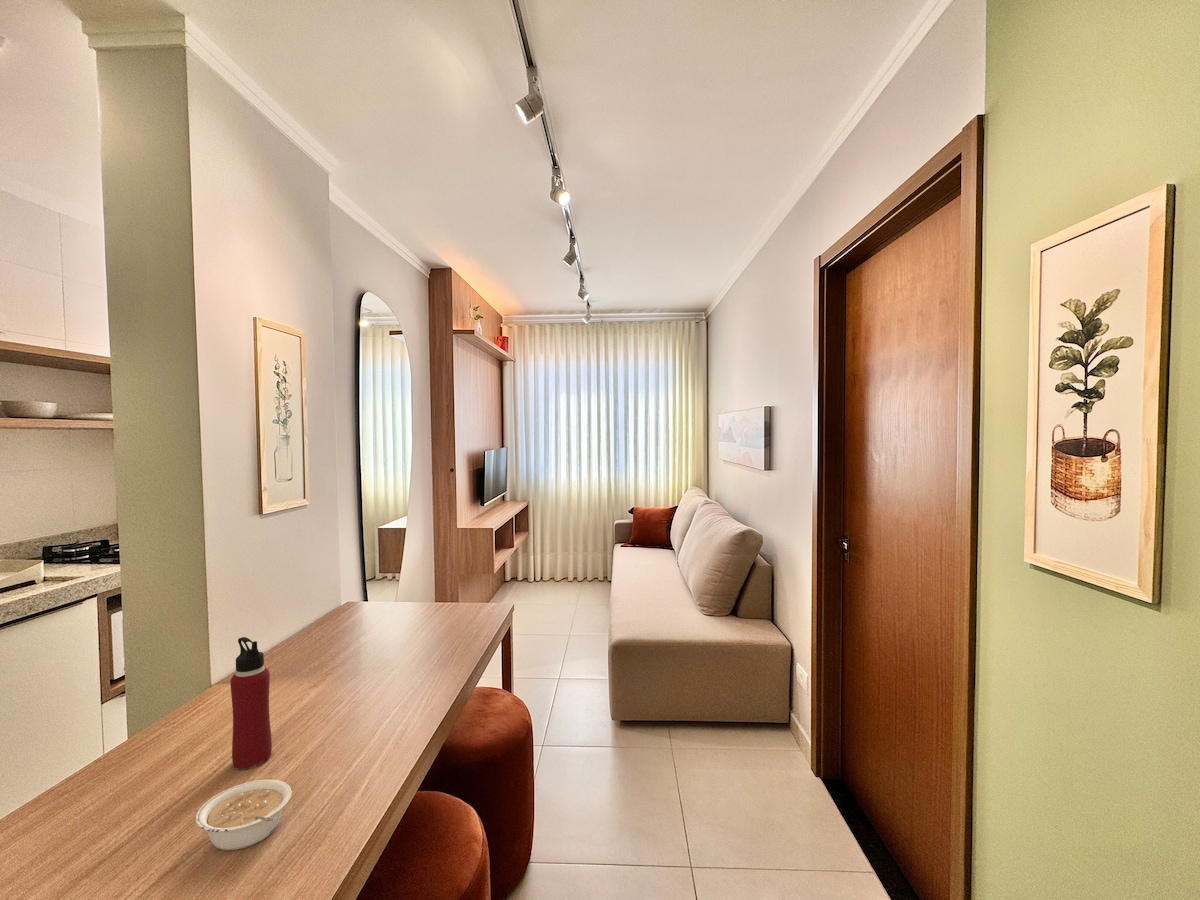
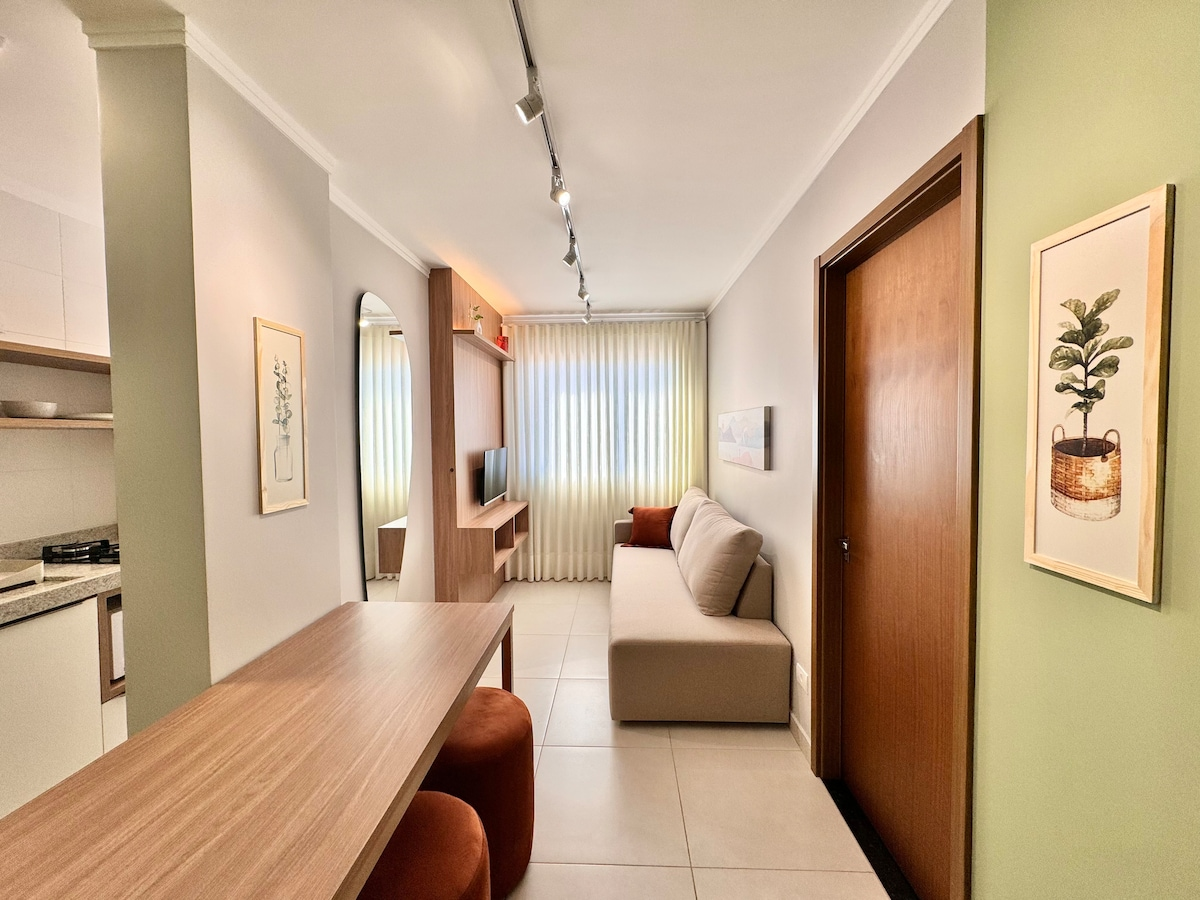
- legume [195,779,293,851]
- water bottle [229,636,273,770]
